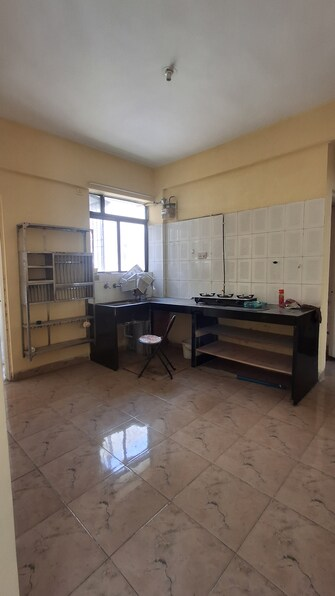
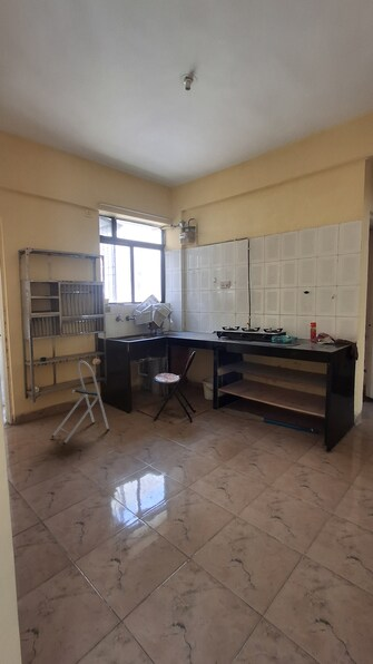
+ step stool [50,360,110,446]
